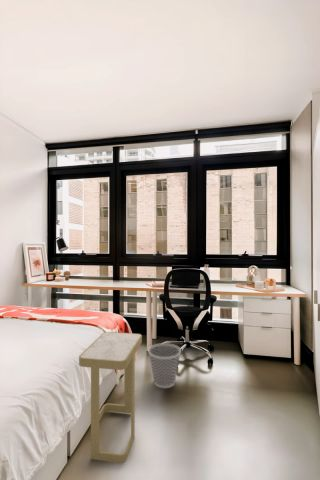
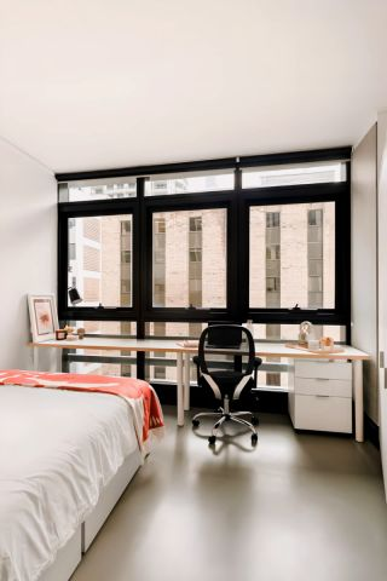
- side table [78,331,143,464]
- wastebasket [147,342,182,389]
